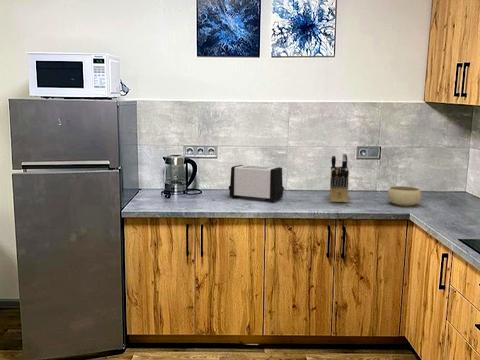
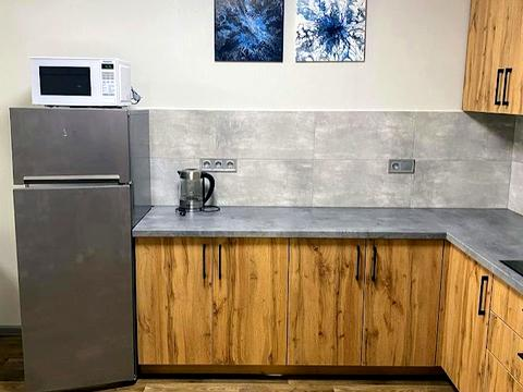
- knife block [329,152,350,203]
- bowl [386,185,422,207]
- toaster [228,164,285,203]
